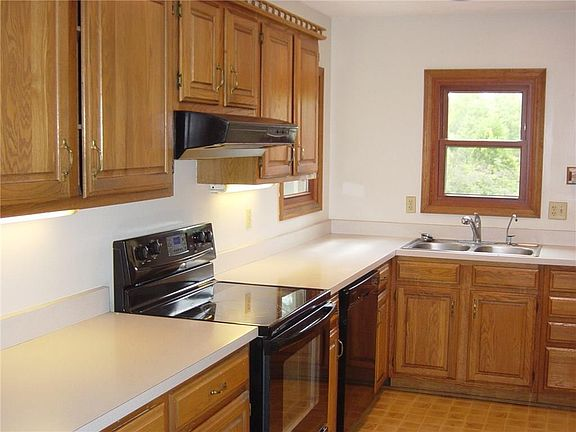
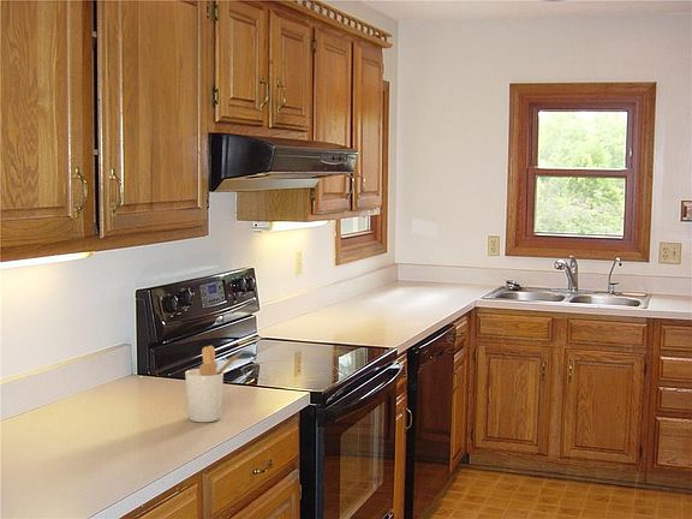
+ utensil holder [184,345,244,423]
